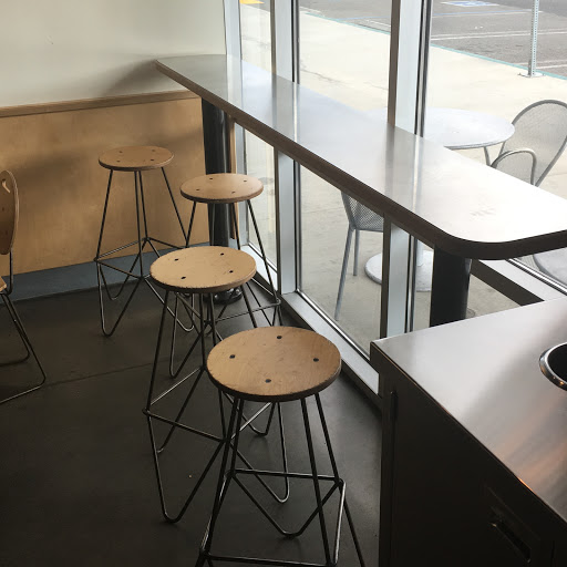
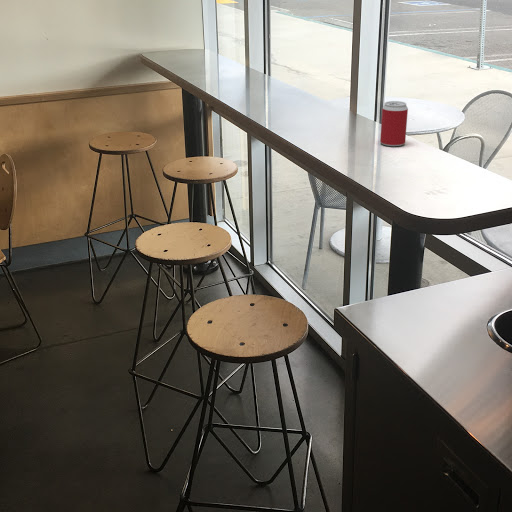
+ beverage can [379,100,409,147]
